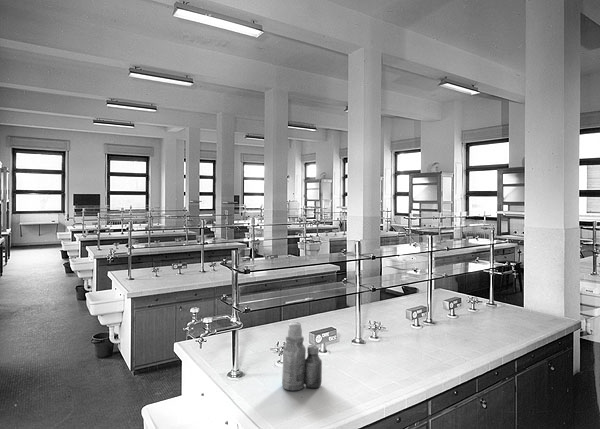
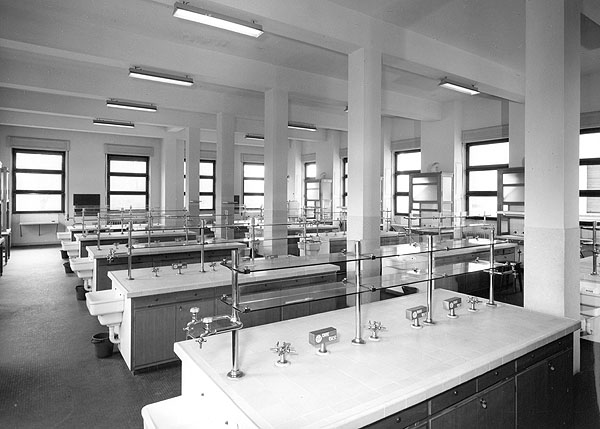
- bottle [281,321,323,391]
